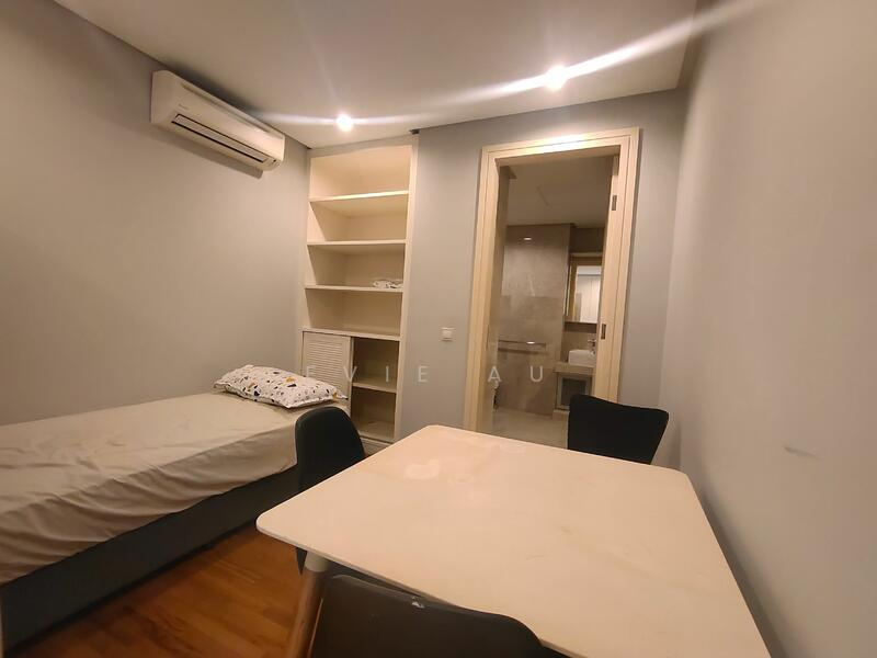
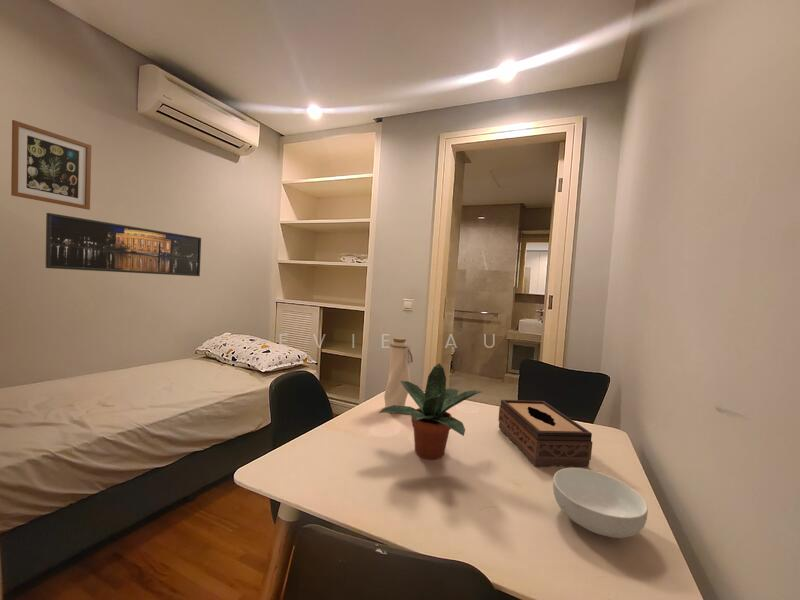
+ wall art [10,119,92,211]
+ water bottle [383,336,414,408]
+ potted plant [378,362,482,461]
+ cereal bowl [552,467,649,539]
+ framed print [45,212,202,277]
+ tissue box [497,399,593,468]
